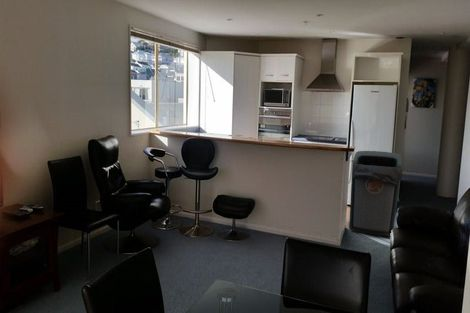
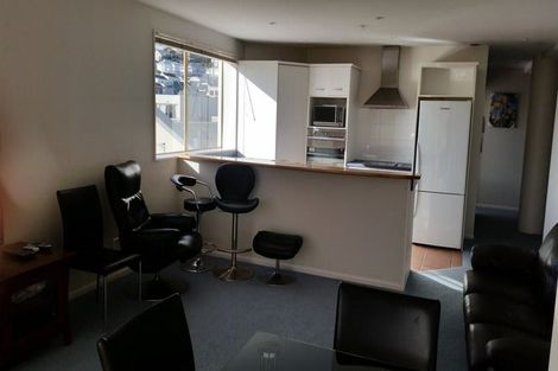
- trash can [348,150,403,238]
